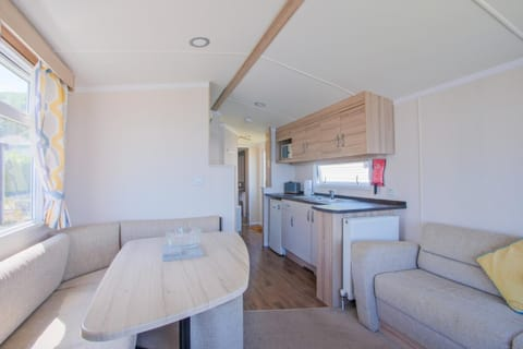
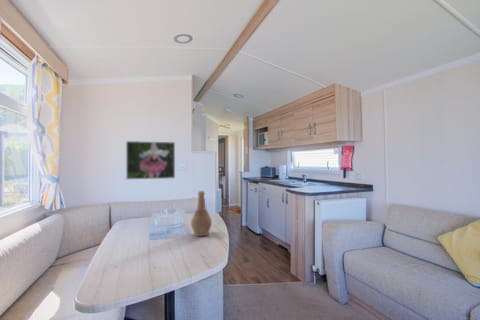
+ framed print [125,140,176,181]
+ vase [190,190,213,237]
